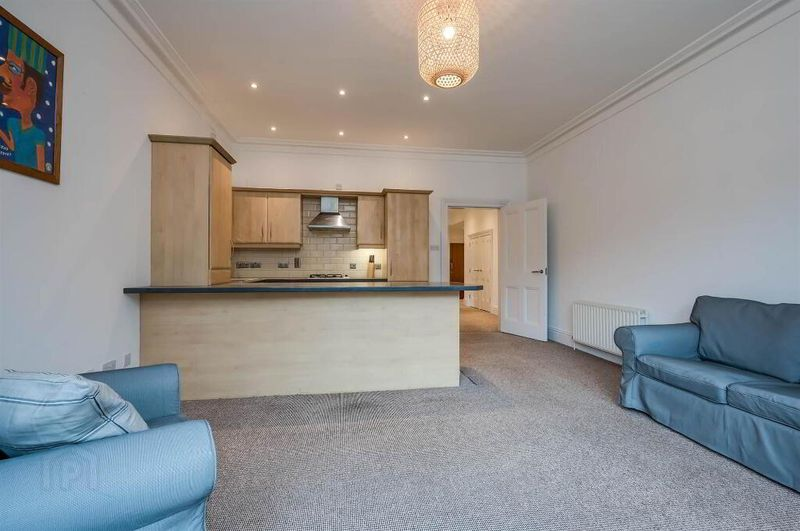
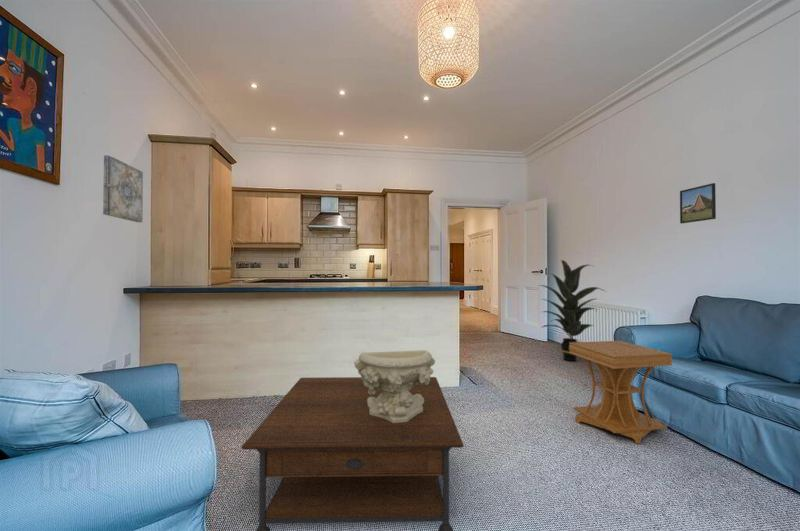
+ coffee table [240,376,465,531]
+ decorative bowl [353,349,436,423]
+ indoor plant [538,259,607,362]
+ wall art [102,154,144,223]
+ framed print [679,182,717,225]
+ side table [569,340,673,445]
